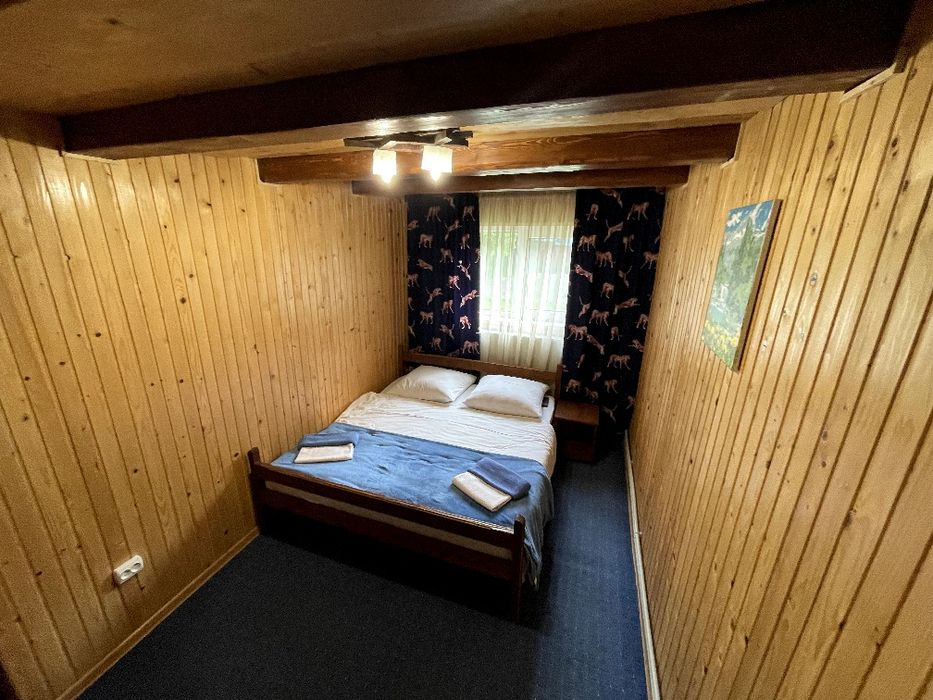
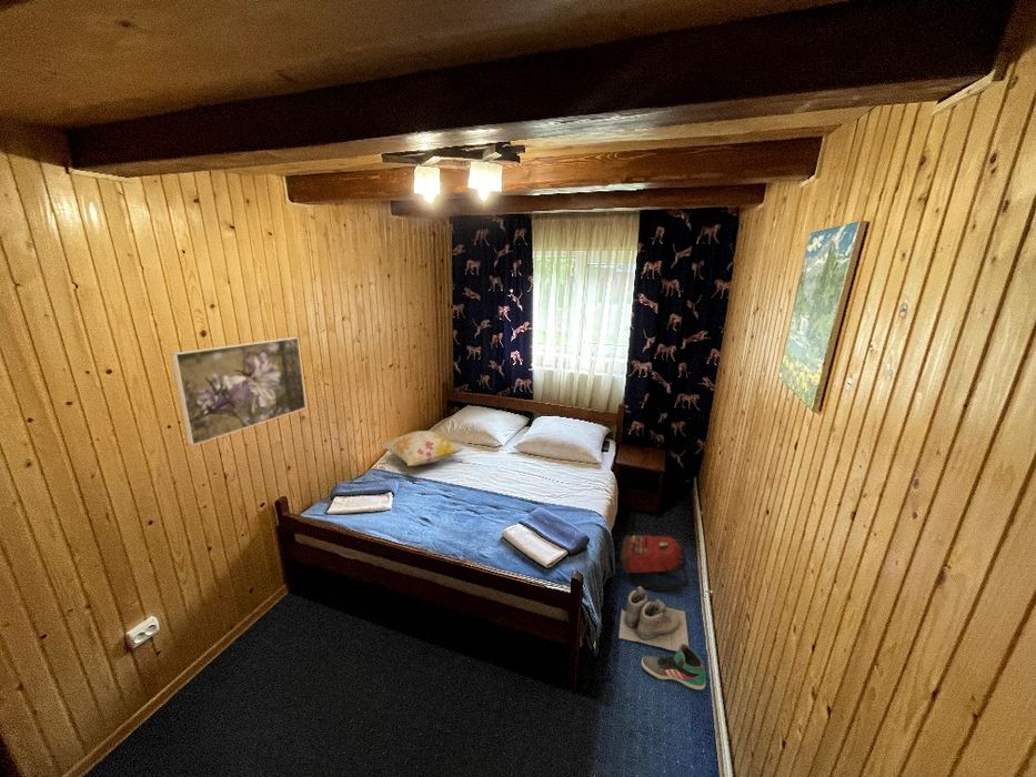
+ sneaker [641,644,707,692]
+ backpack [614,534,691,592]
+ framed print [170,336,308,447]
+ boots [617,586,690,653]
+ decorative pillow [380,430,466,467]
